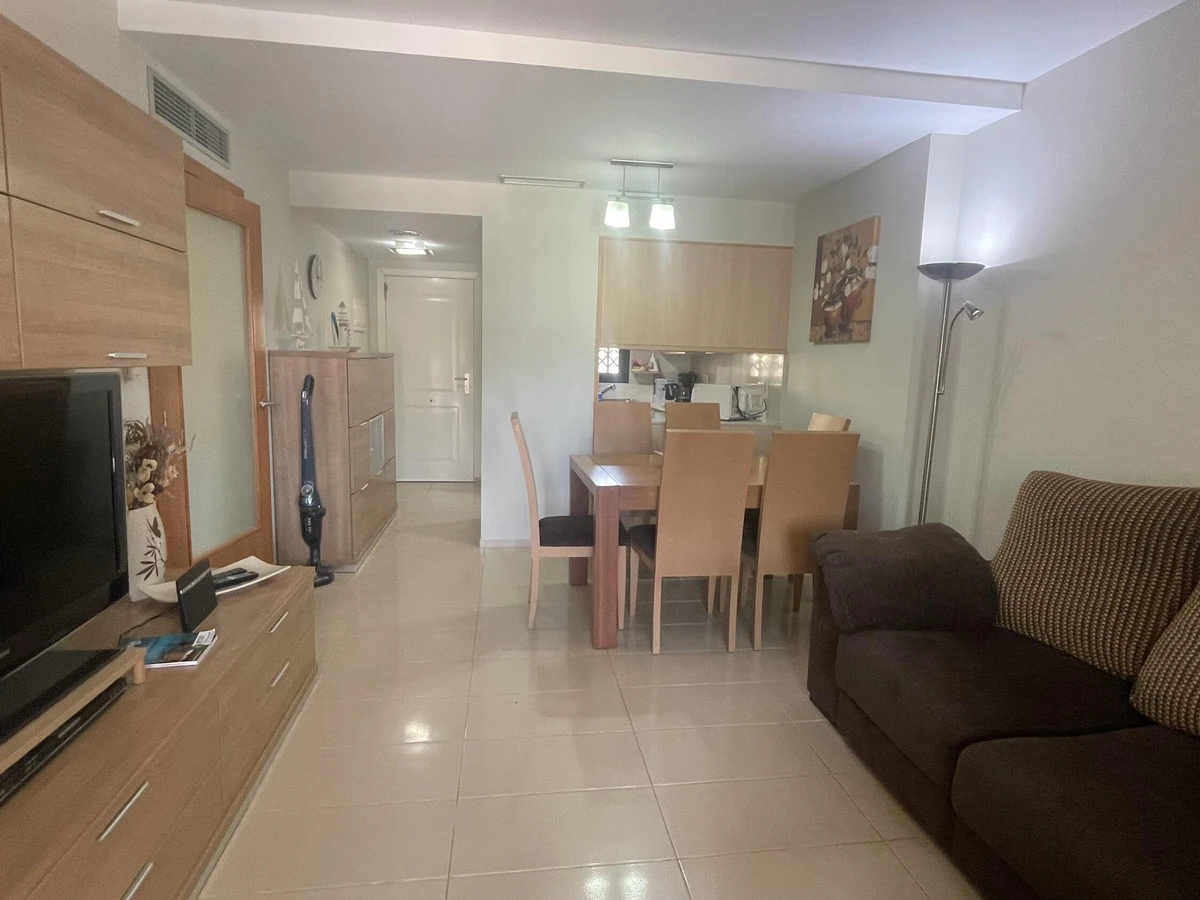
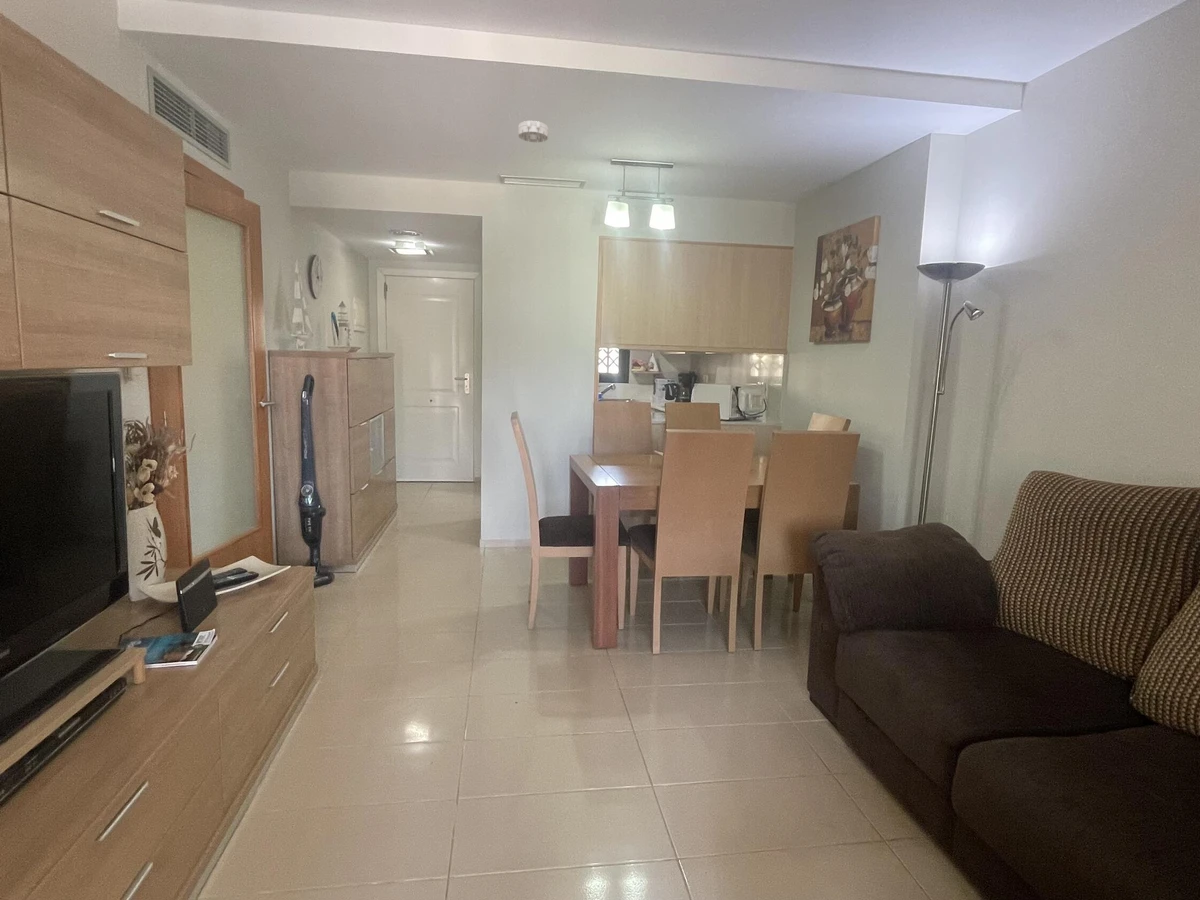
+ smoke detector [517,120,549,143]
